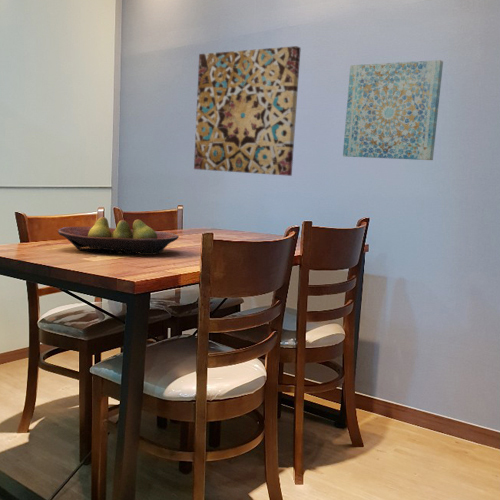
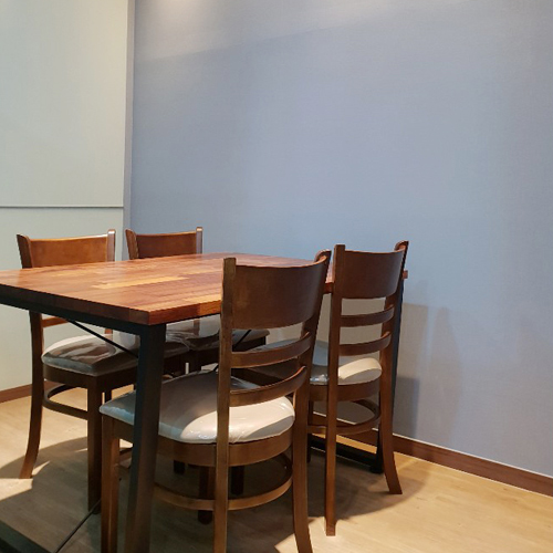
- fruit bowl [57,216,180,256]
- wall art [193,45,302,177]
- wall art [342,59,444,161]
